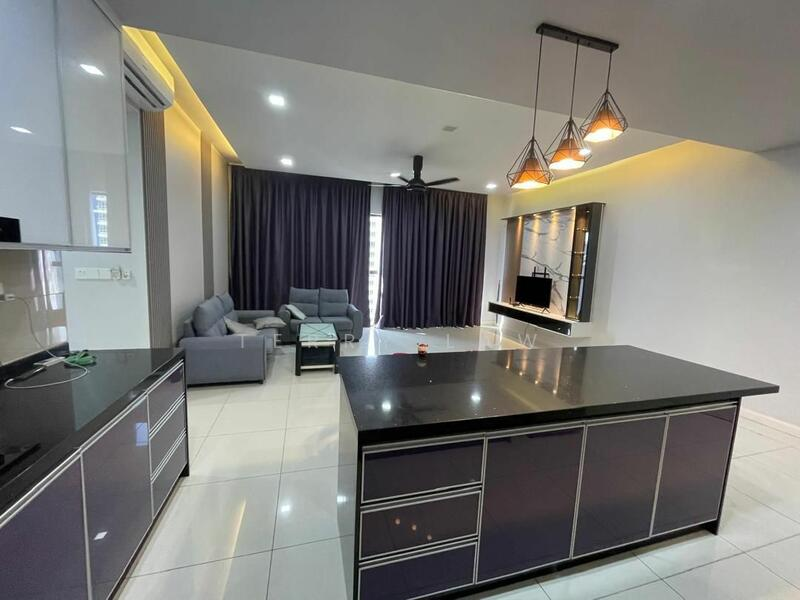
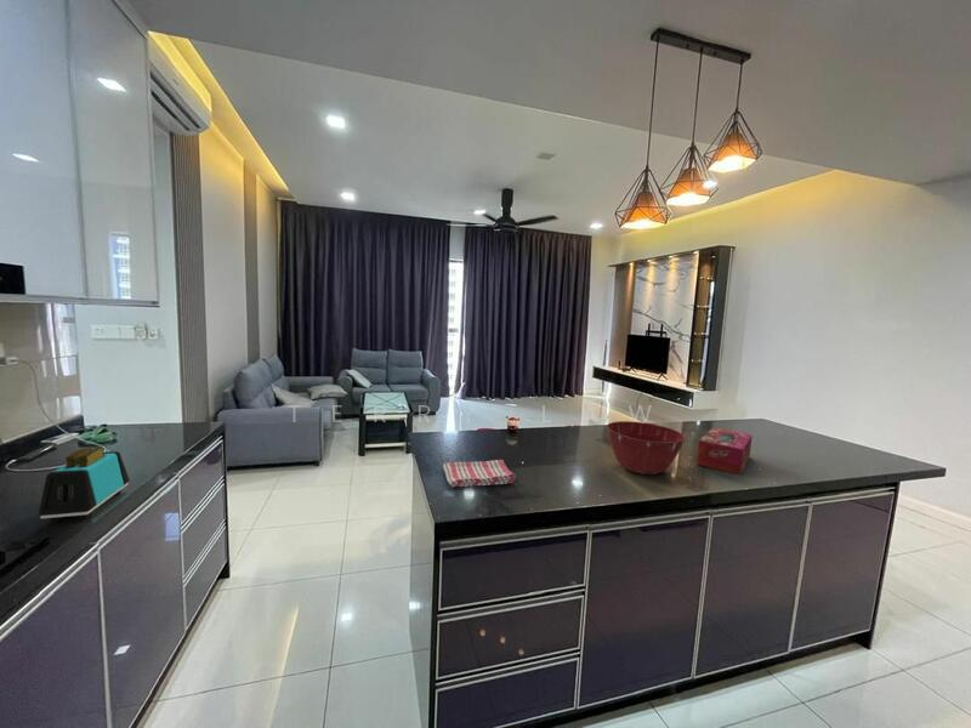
+ toaster [38,447,131,523]
+ tissue box [695,426,754,476]
+ dish towel [442,459,517,488]
+ mixing bowl [606,420,687,476]
